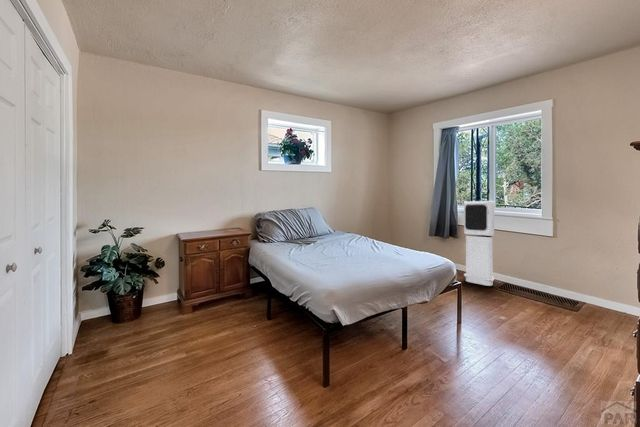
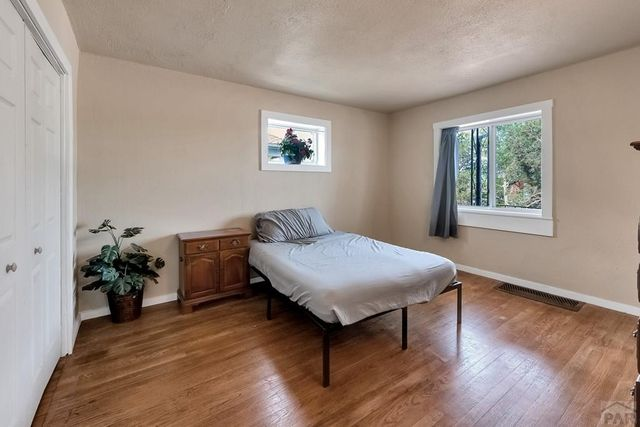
- air purifier [463,200,495,287]
